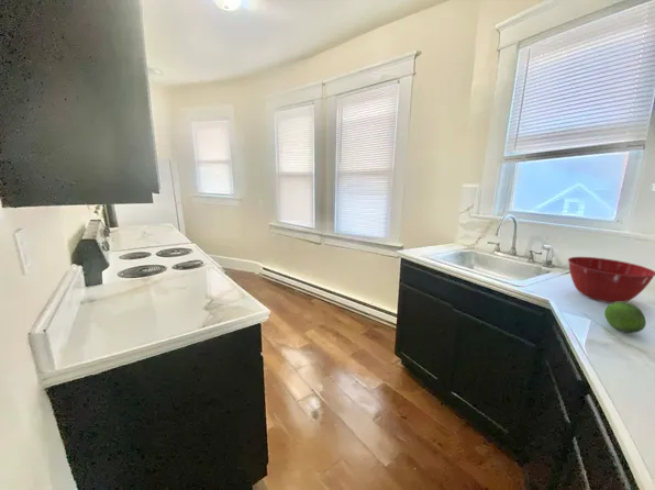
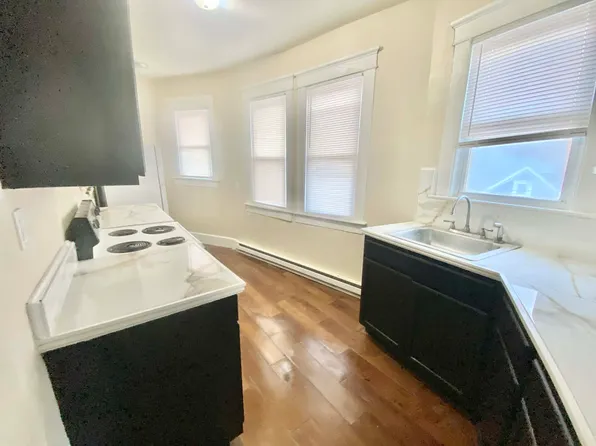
- fruit [603,302,647,334]
- mixing bowl [567,256,655,304]
